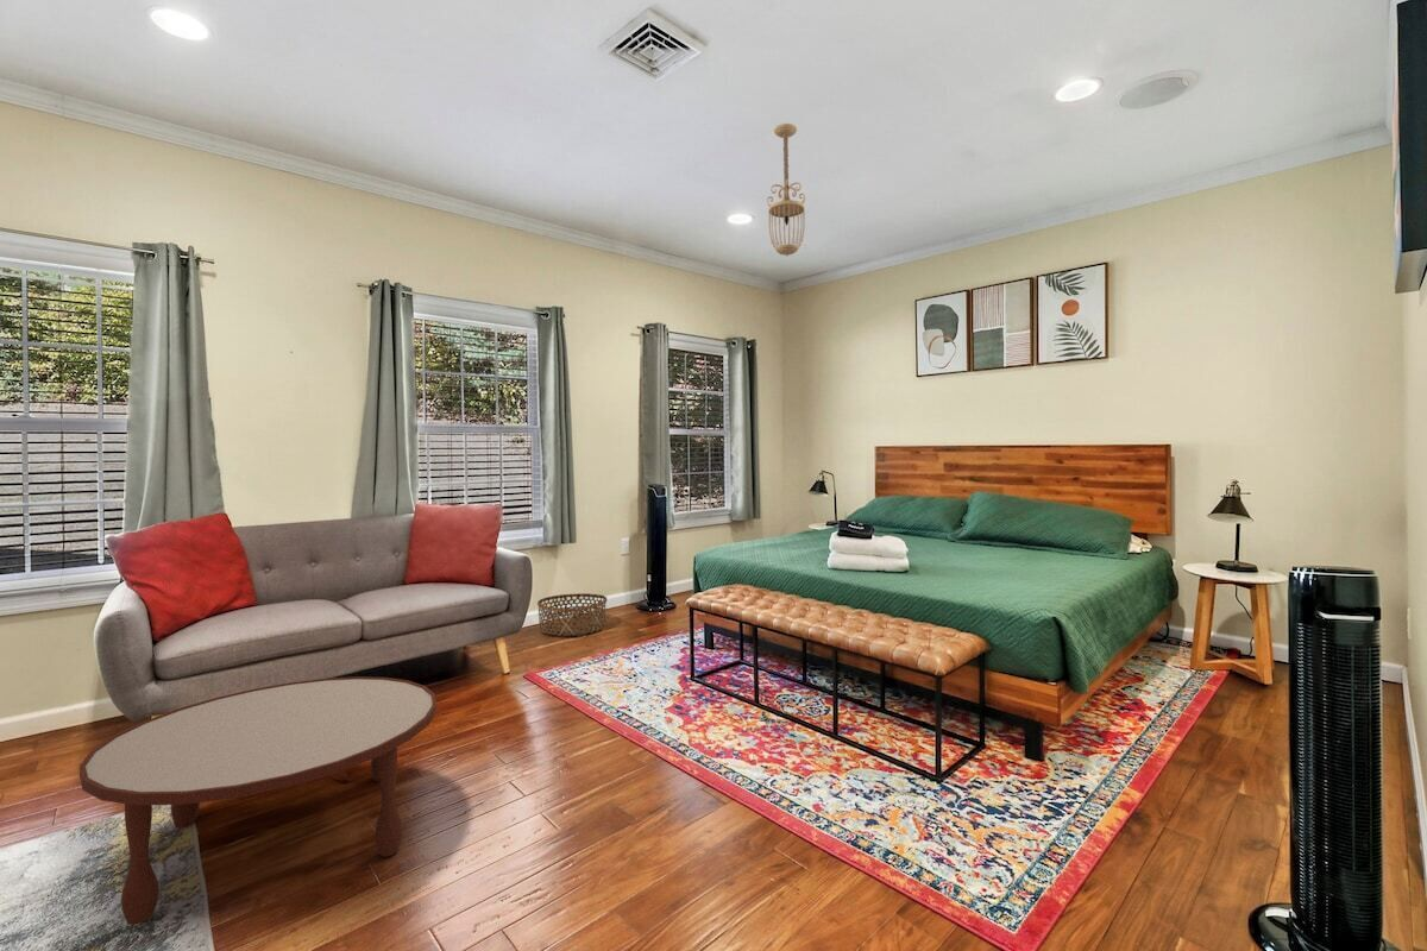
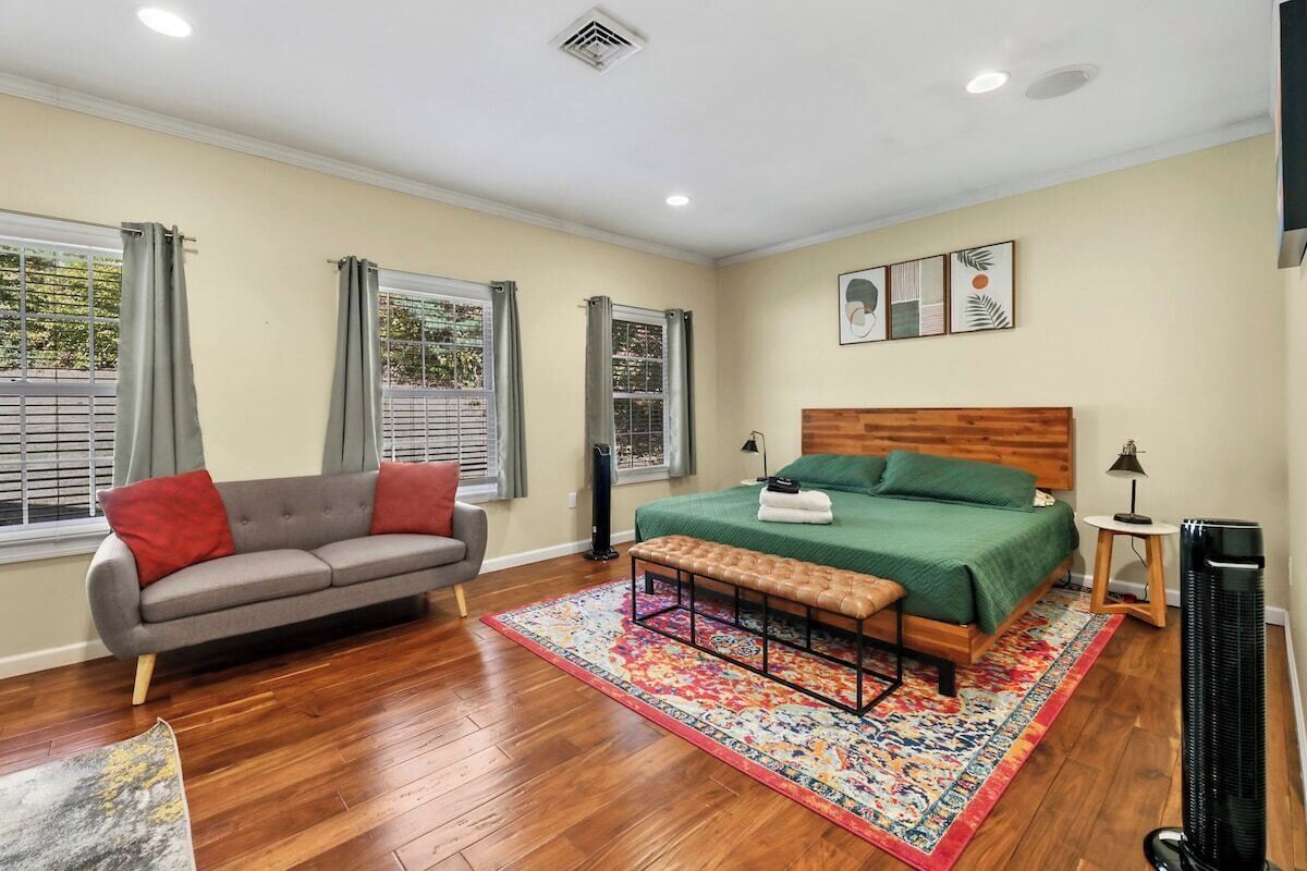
- coffee table [78,675,438,926]
- basket [536,592,608,637]
- ceiling light fixture [766,122,812,258]
